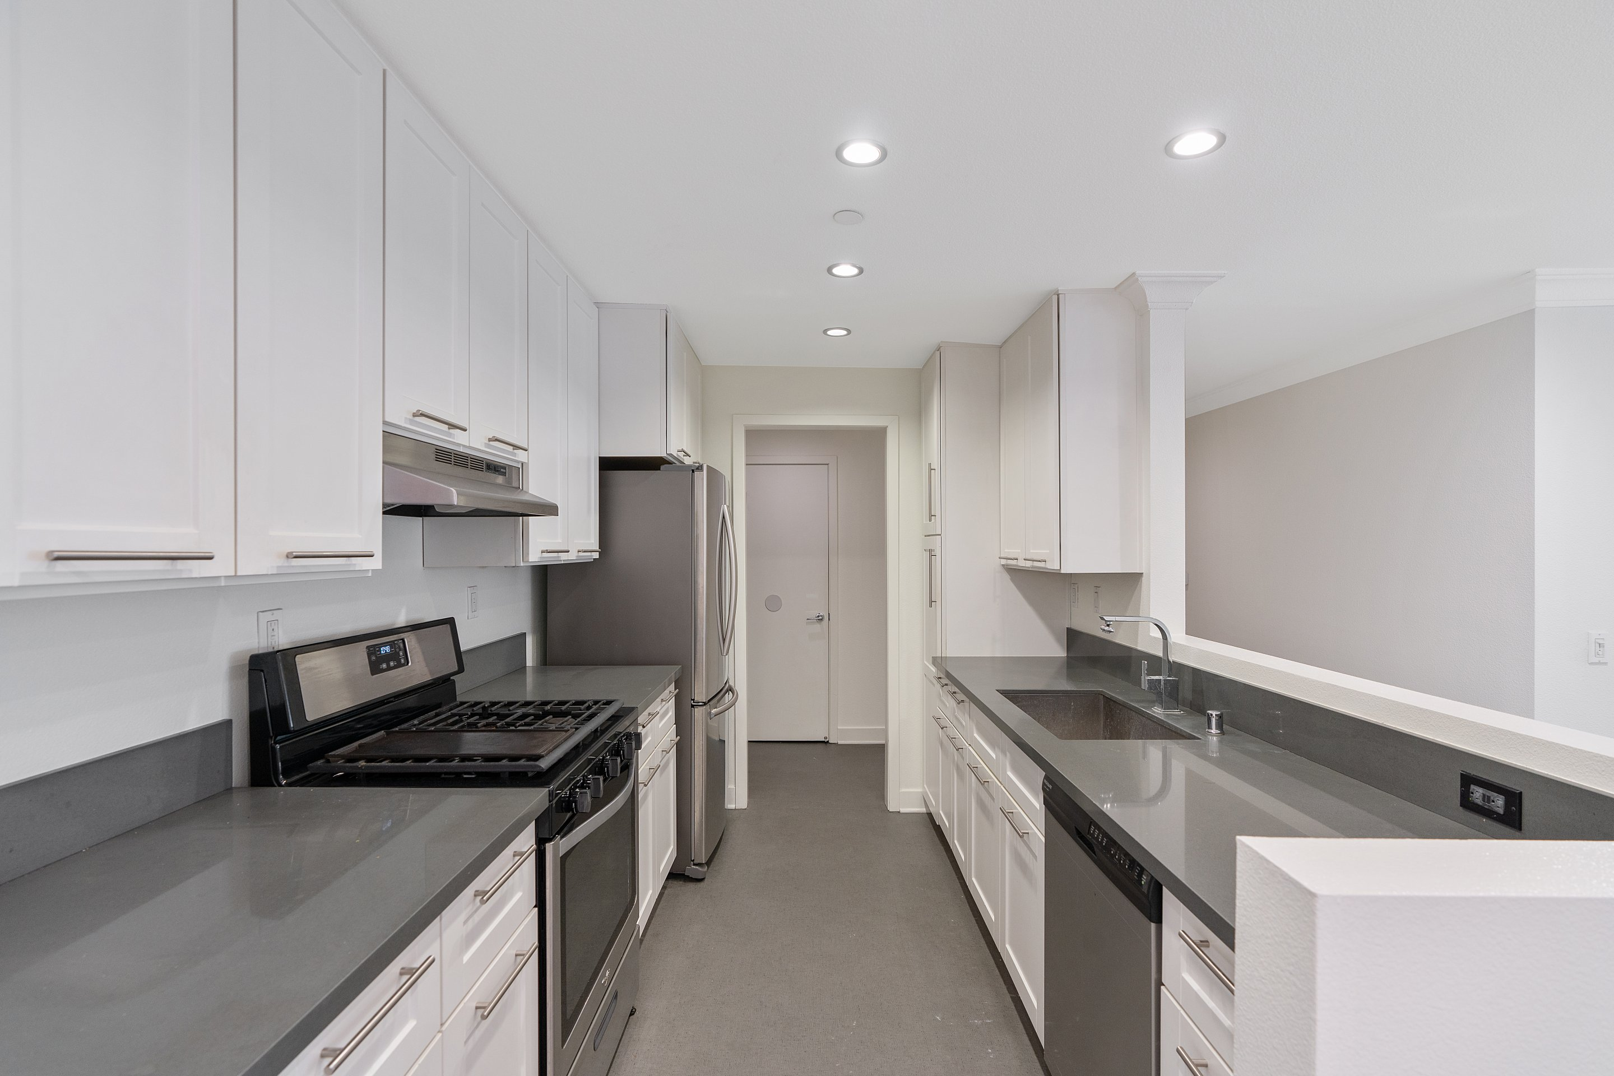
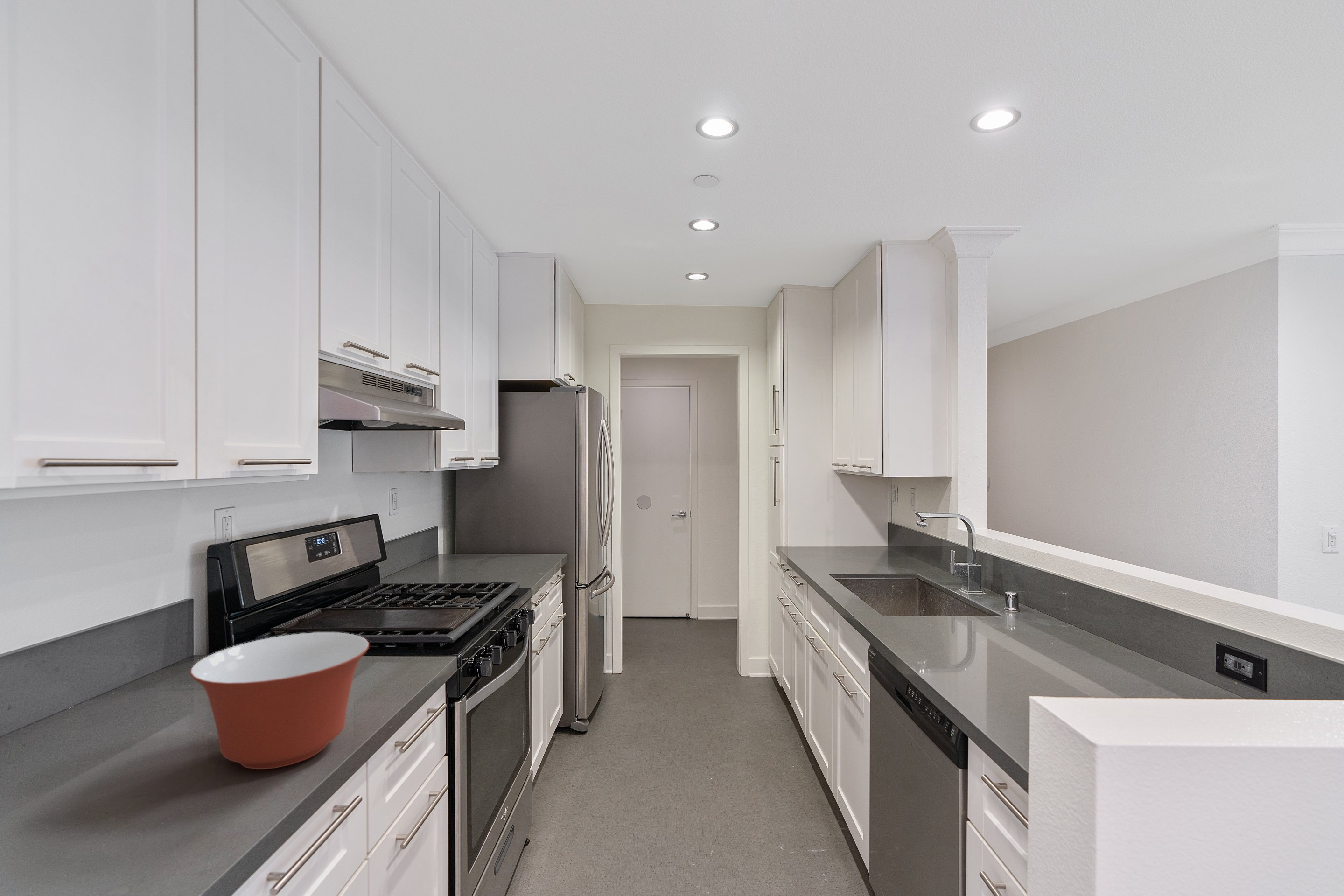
+ mixing bowl [189,632,370,770]
